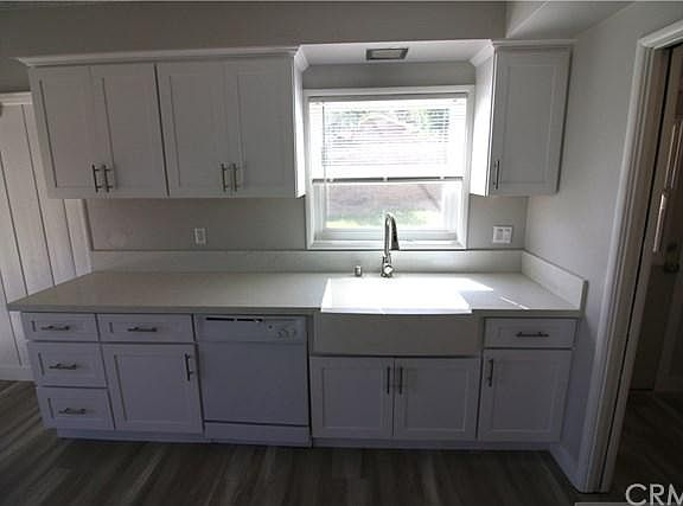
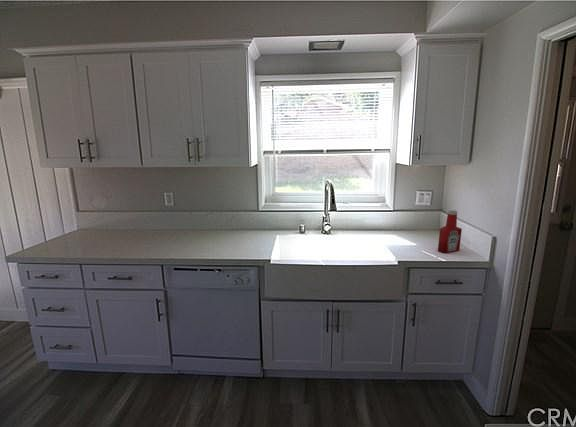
+ soap bottle [437,209,463,254]
